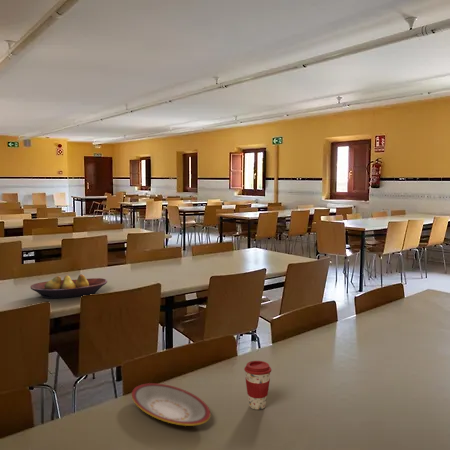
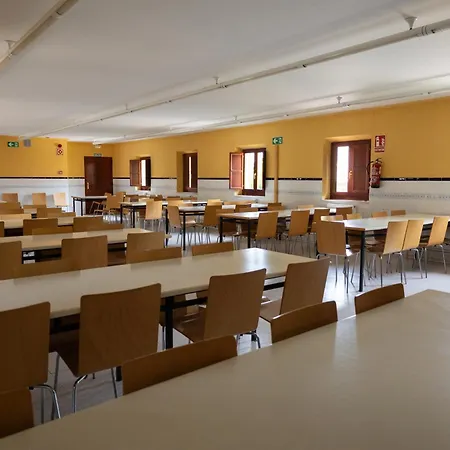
- fruit bowl [29,273,108,299]
- coffee cup [243,360,272,411]
- plate [131,382,212,427]
